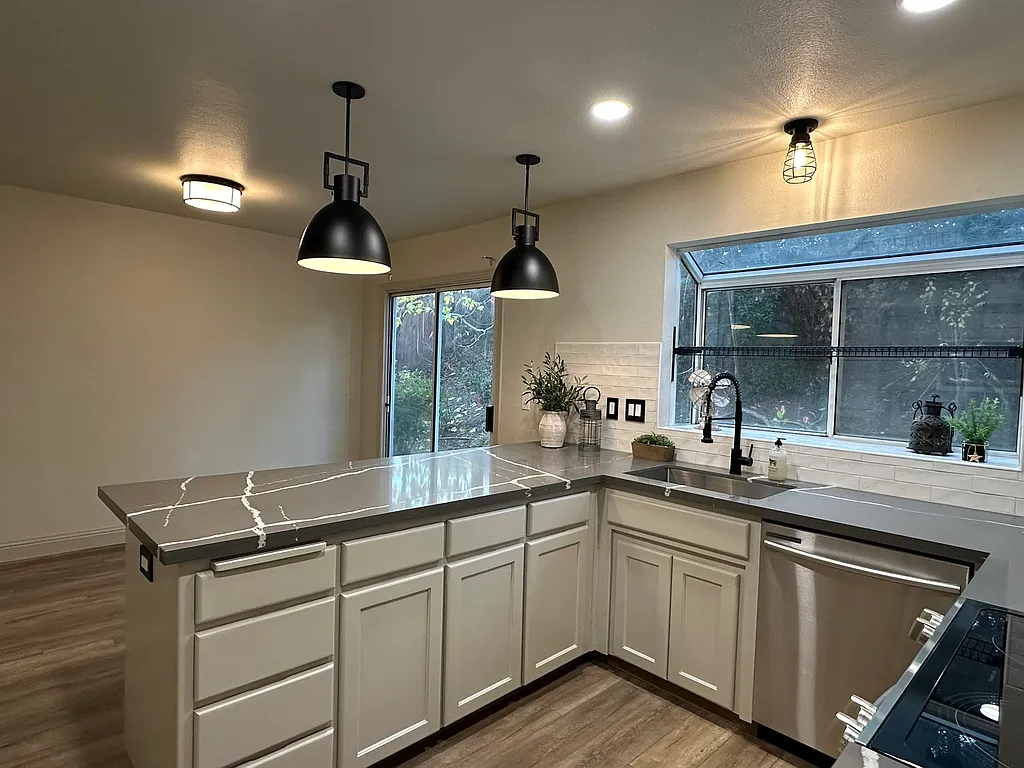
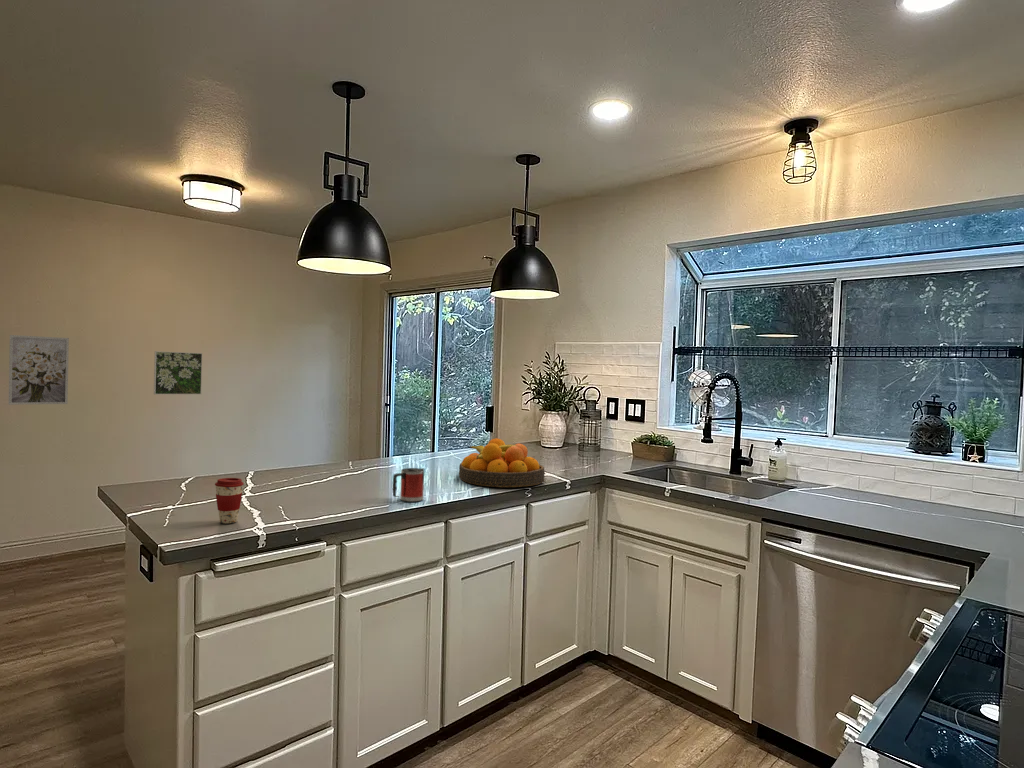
+ fruit bowl [458,437,546,488]
+ coffee cup [214,477,245,524]
+ mug [391,467,426,502]
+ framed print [153,350,203,395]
+ wall art [8,334,70,406]
